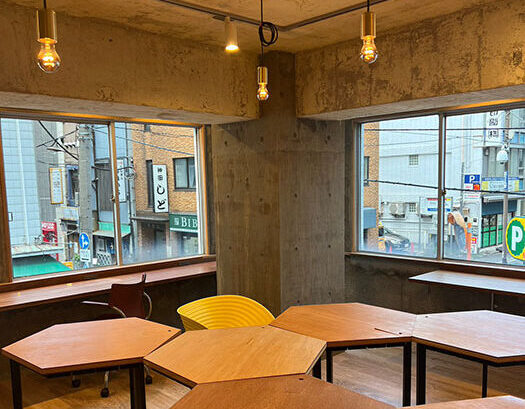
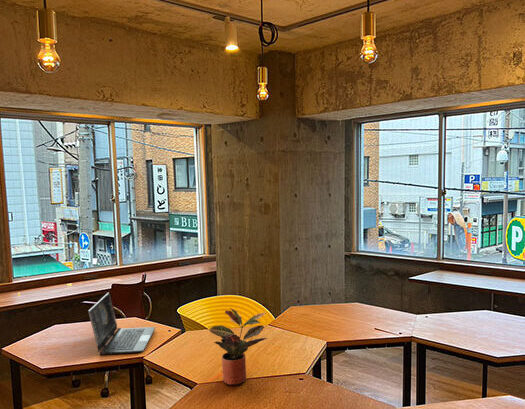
+ laptop [87,292,156,356]
+ potted plant [208,307,268,386]
